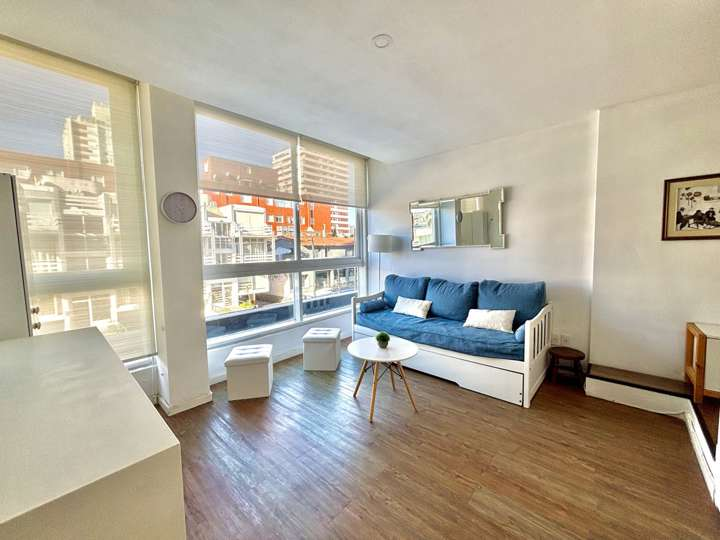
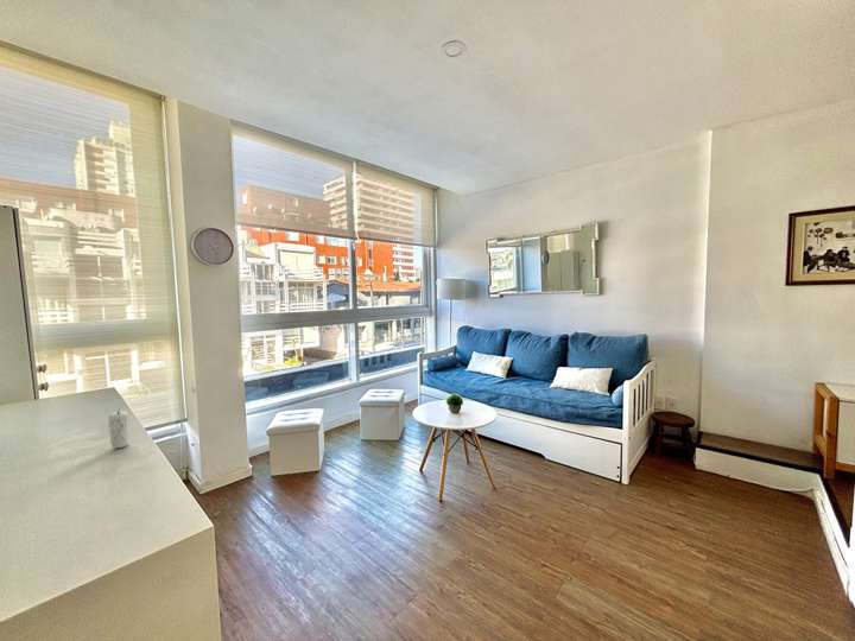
+ candle [107,407,131,449]
